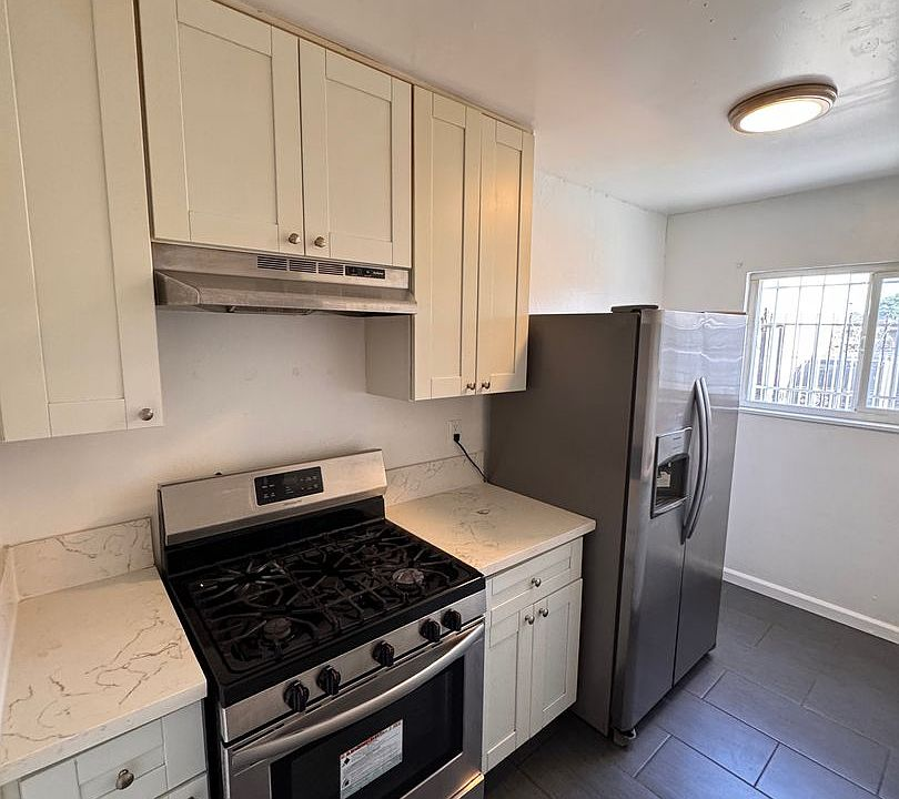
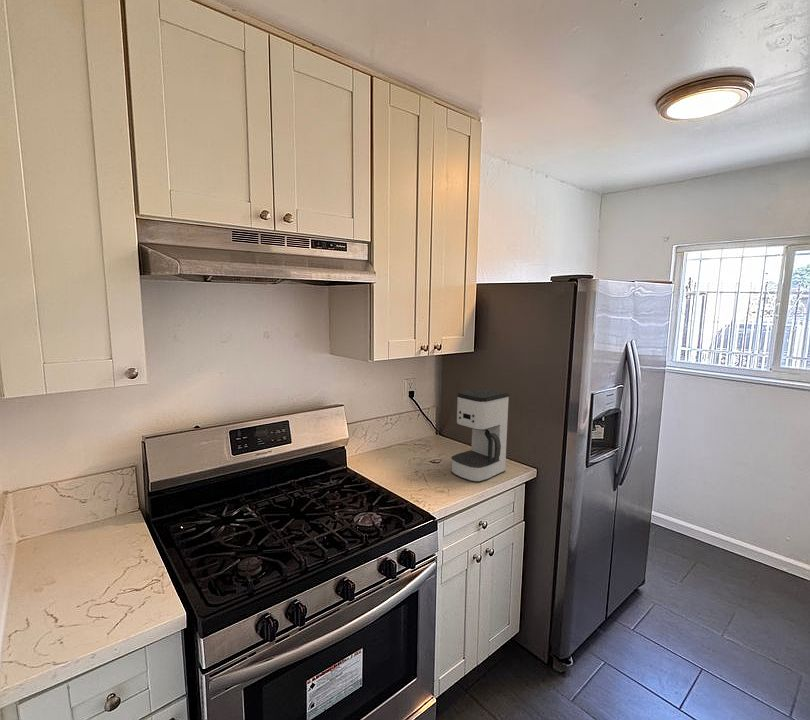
+ coffee maker [450,387,510,483]
